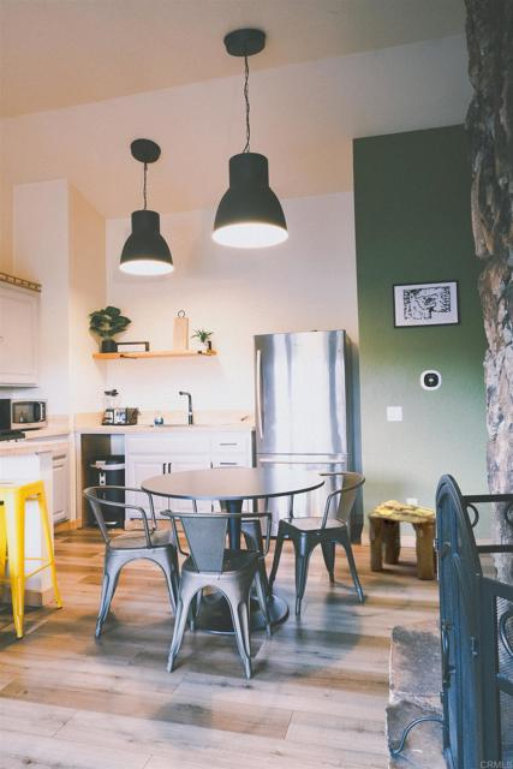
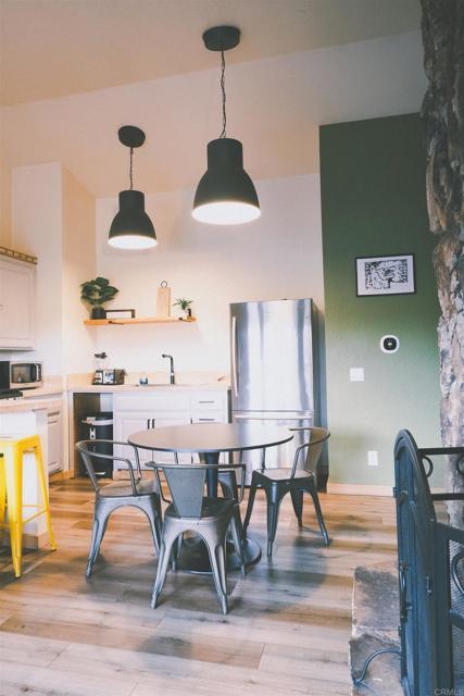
- stool [366,499,439,580]
